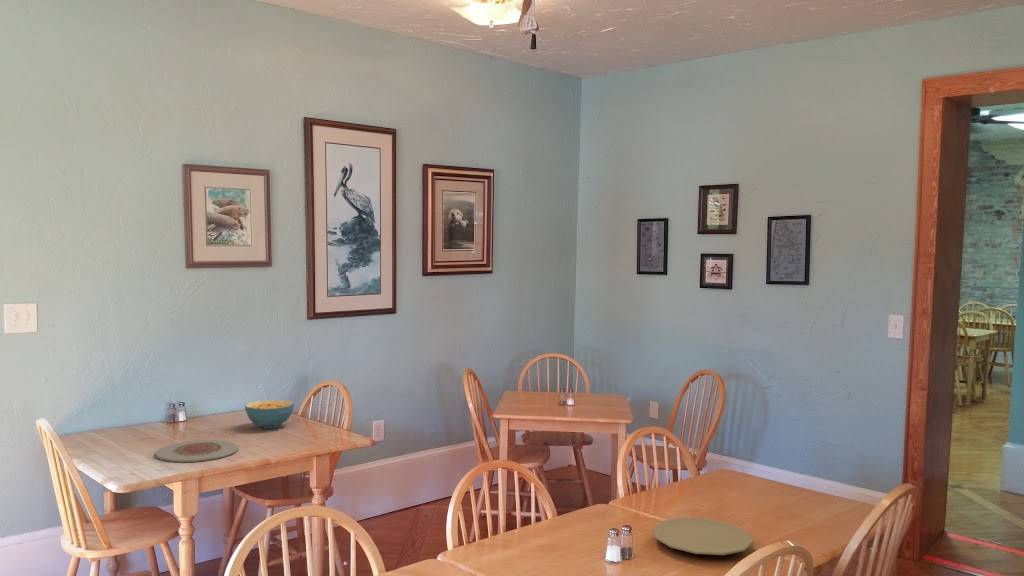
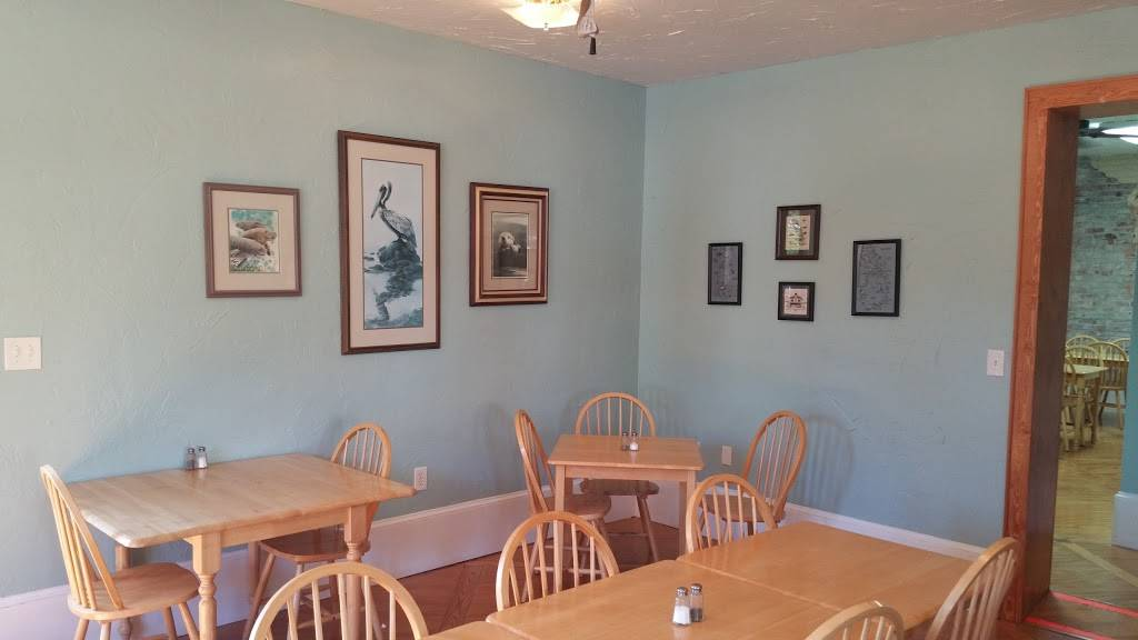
- plate [652,516,754,556]
- cereal bowl [244,399,295,430]
- plate [154,439,239,463]
